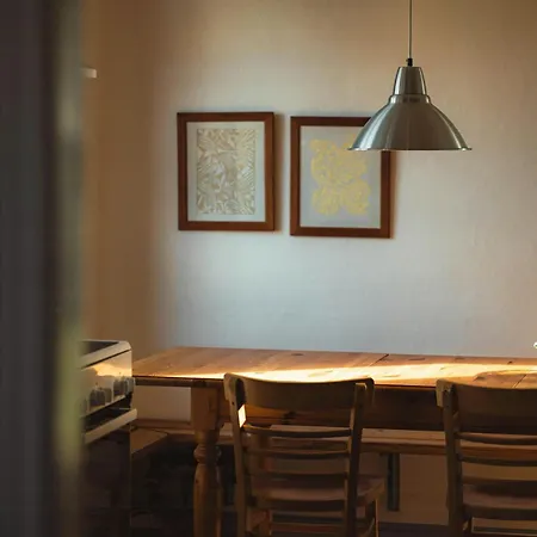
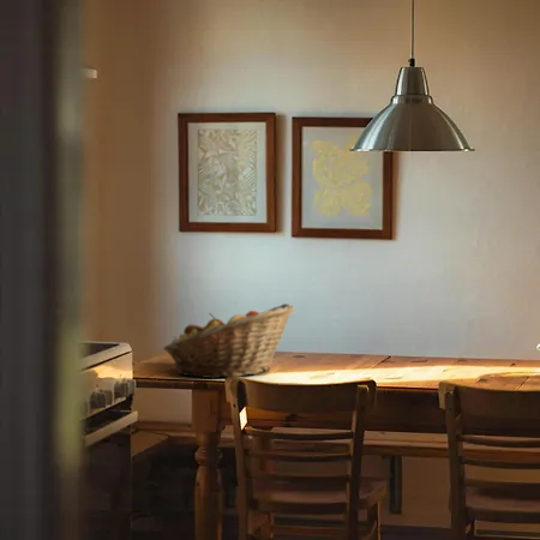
+ fruit basket [162,302,295,380]
